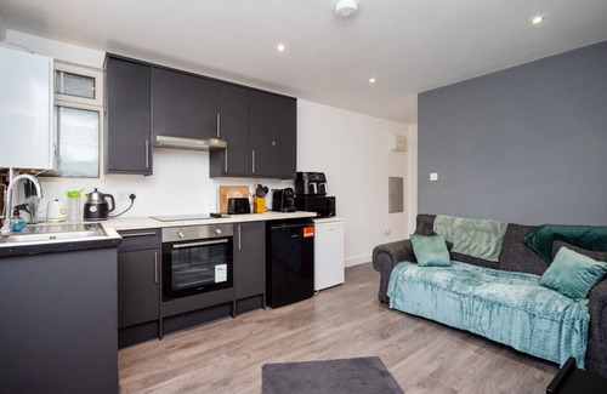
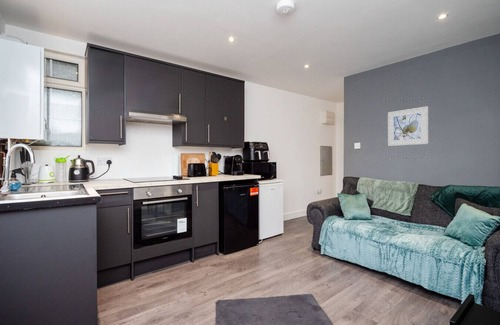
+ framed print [387,105,429,147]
